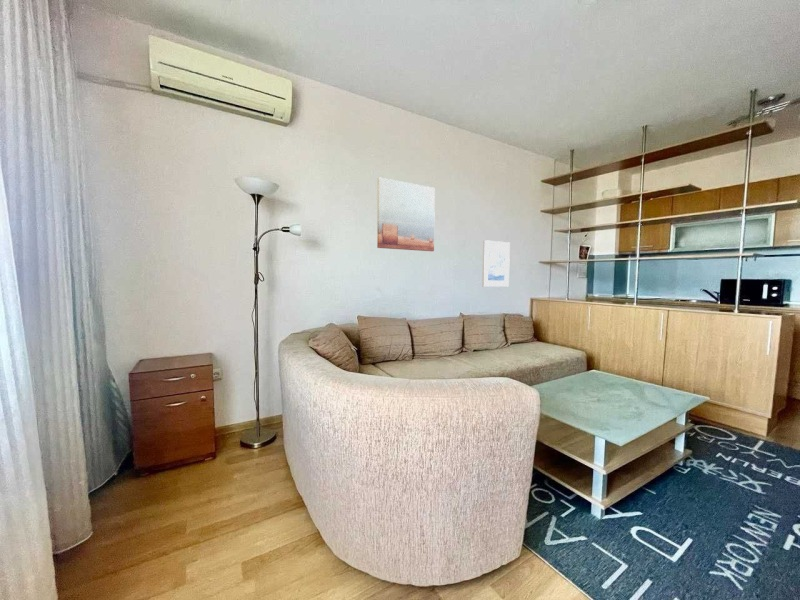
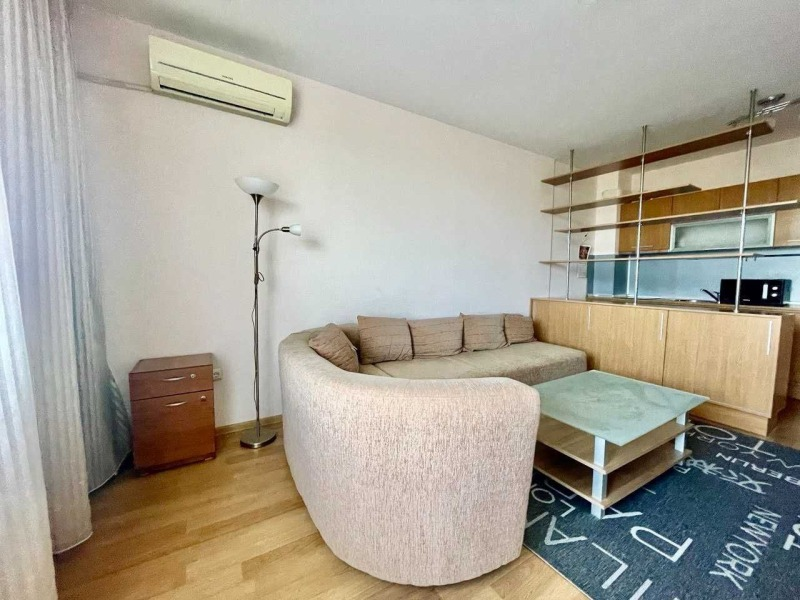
- wall art [376,176,436,252]
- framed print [481,239,511,288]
